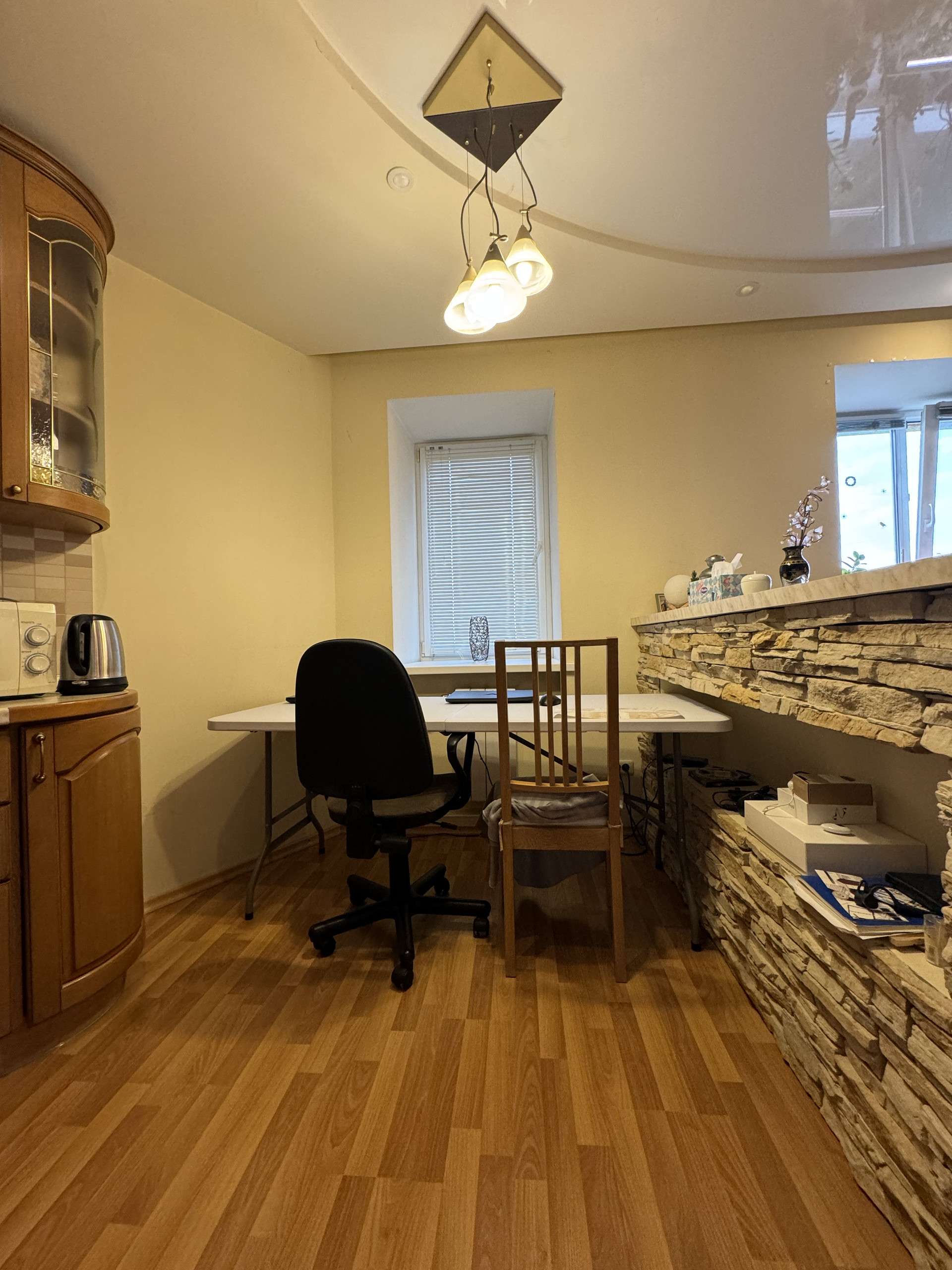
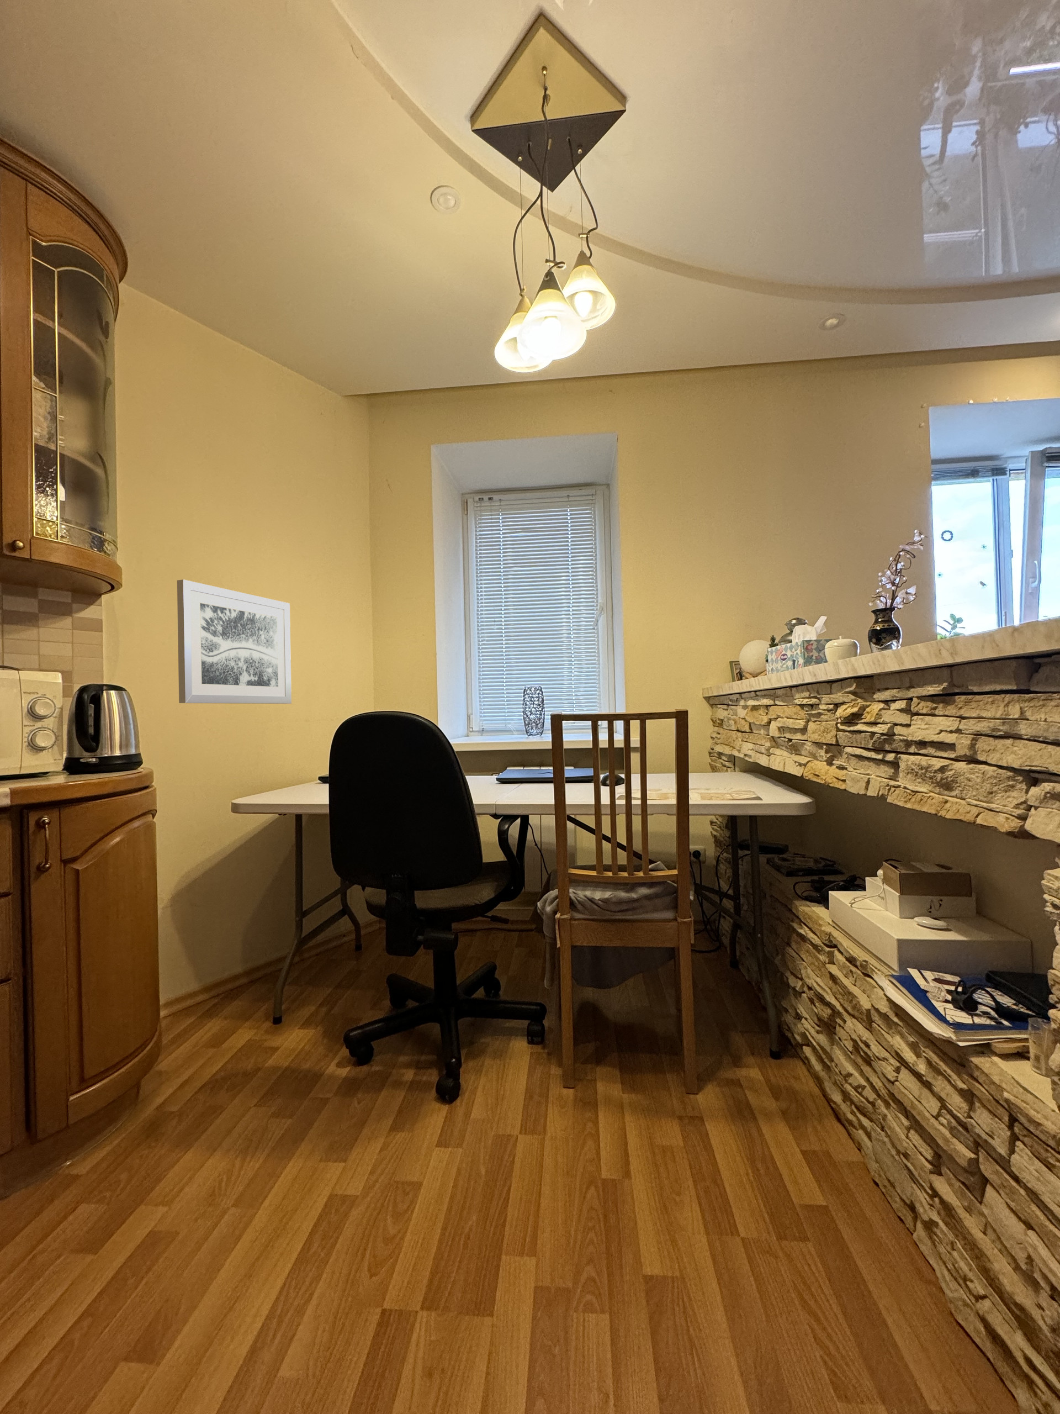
+ wall art [177,579,292,705]
